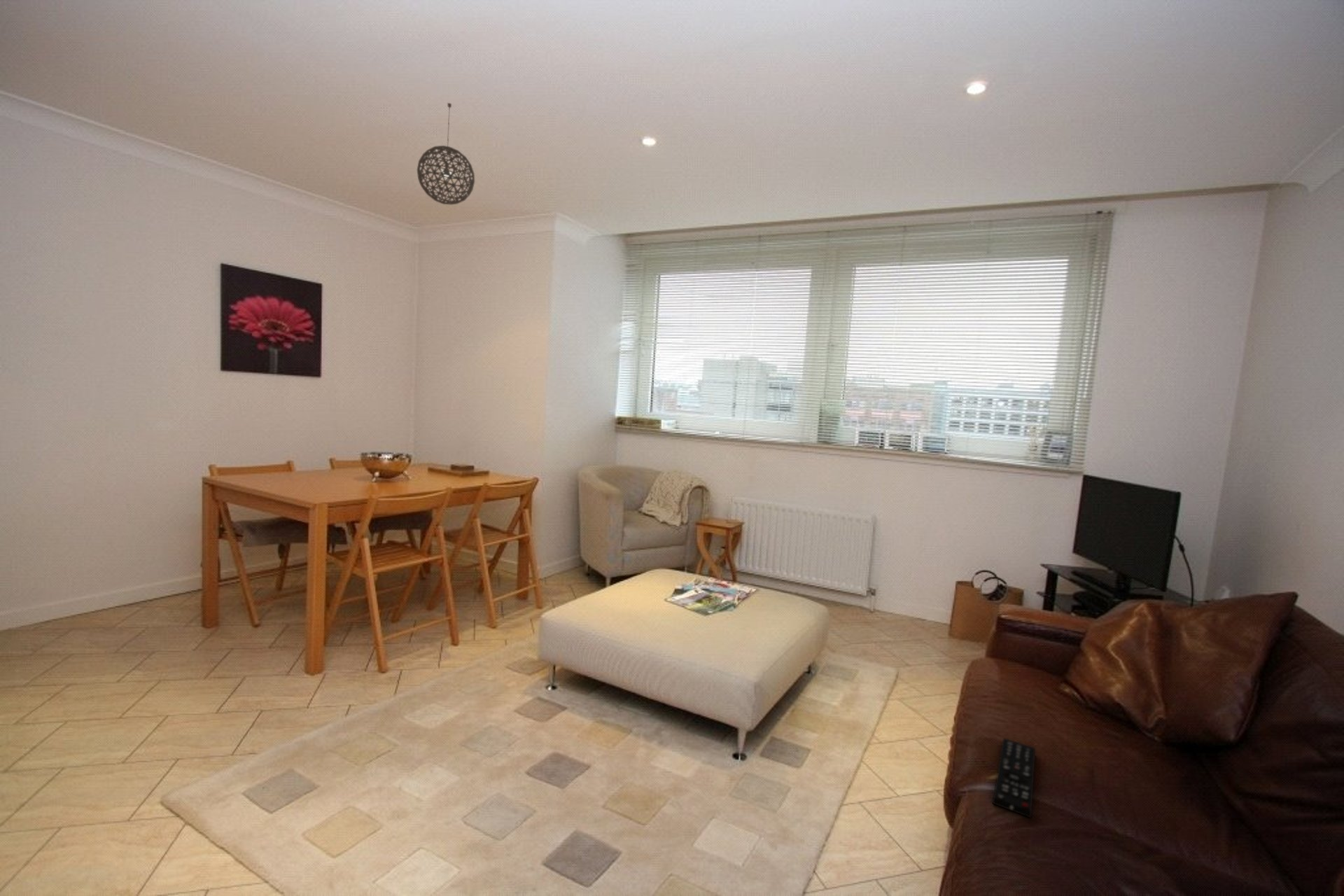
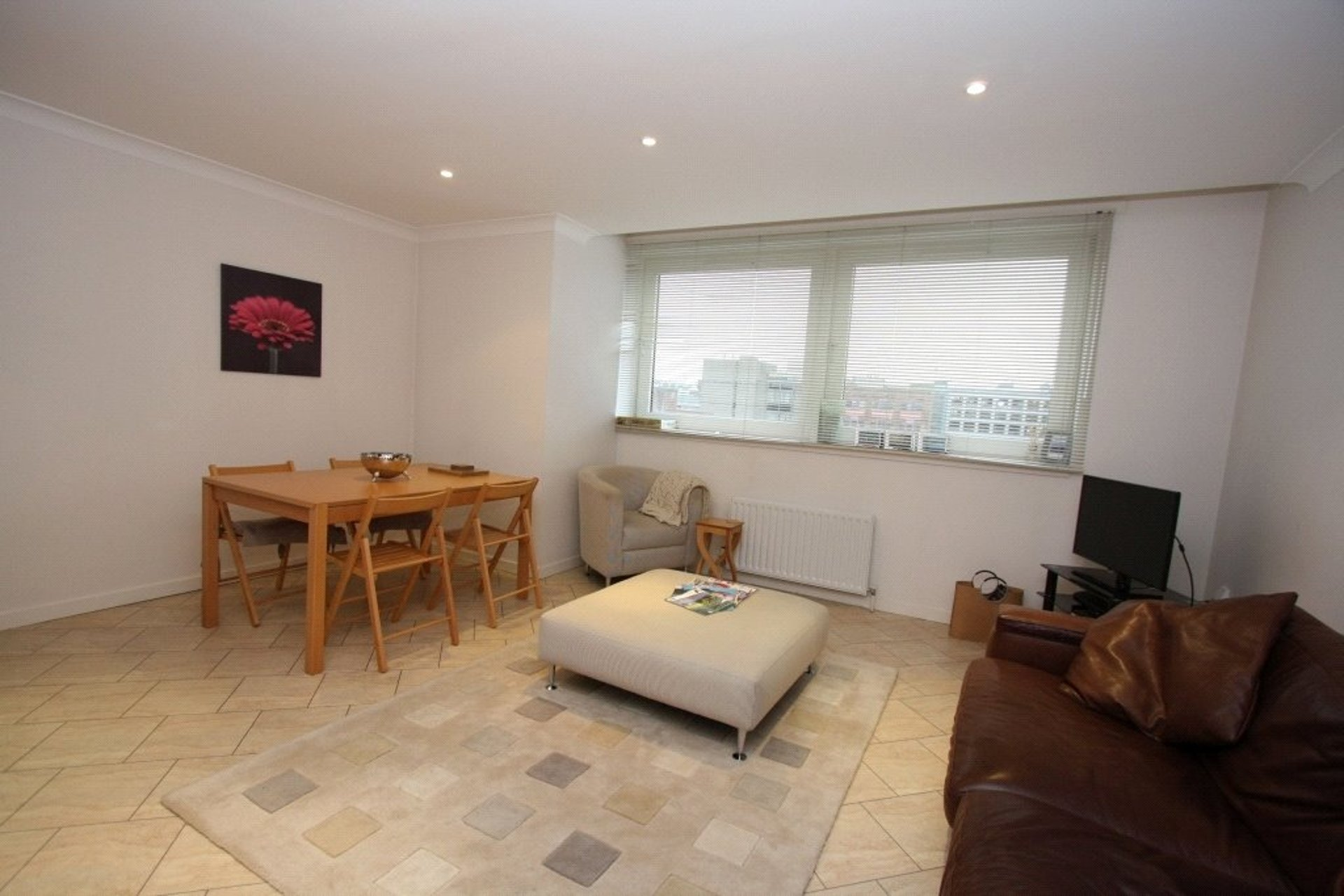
- remote control [992,737,1036,819]
- pendant light [416,102,475,206]
